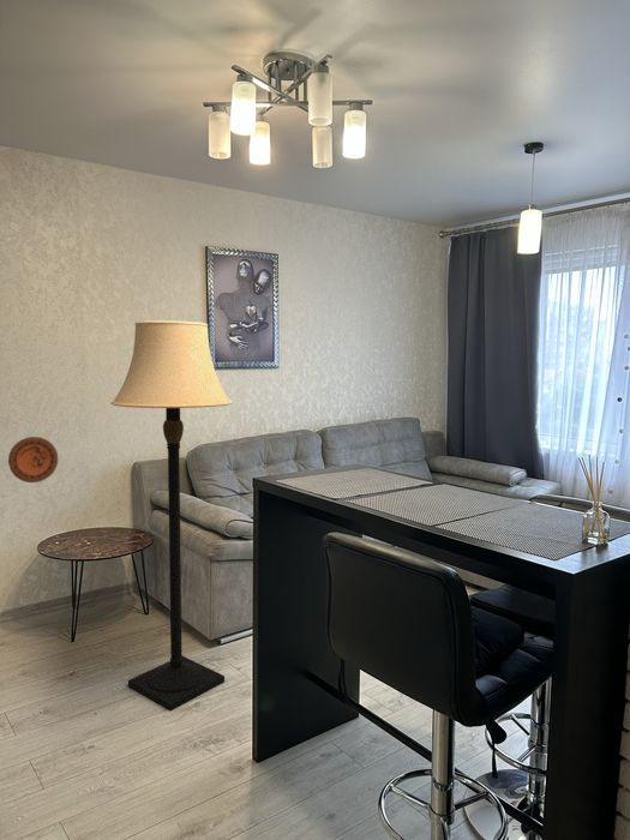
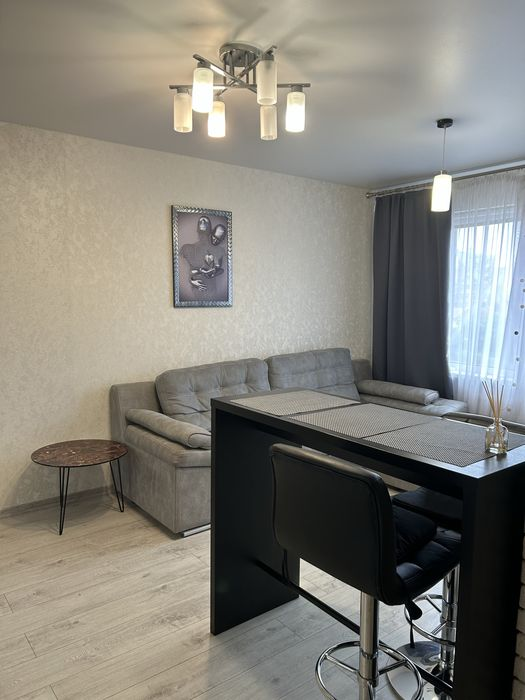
- lamp [109,319,234,712]
- decorative plate [7,436,59,484]
